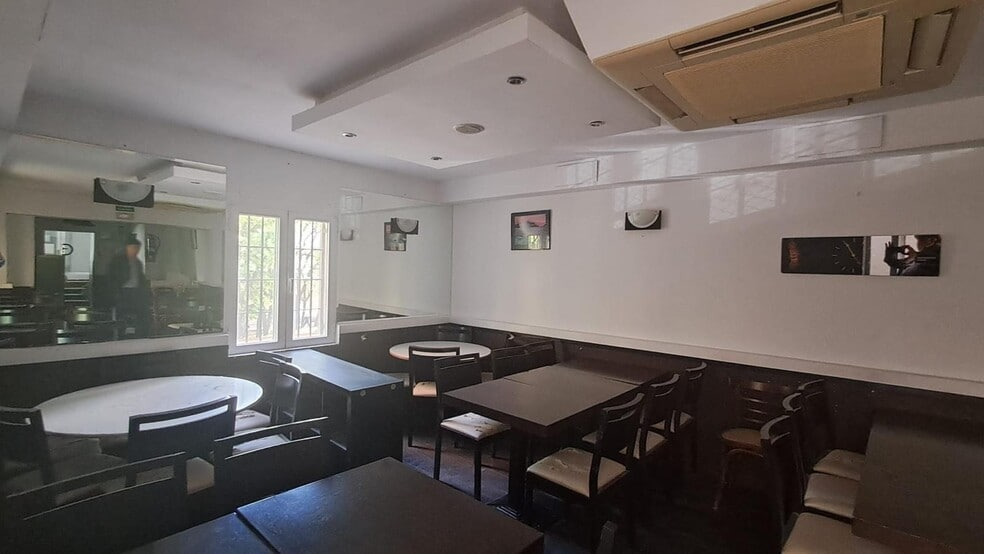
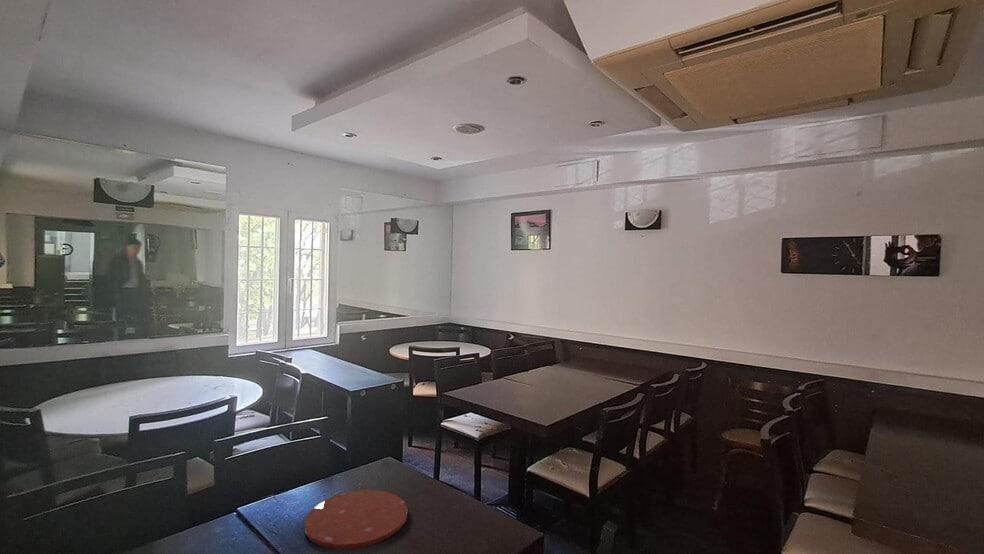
+ plate [304,489,408,550]
